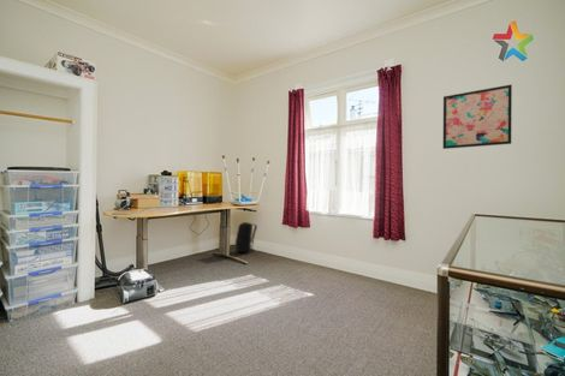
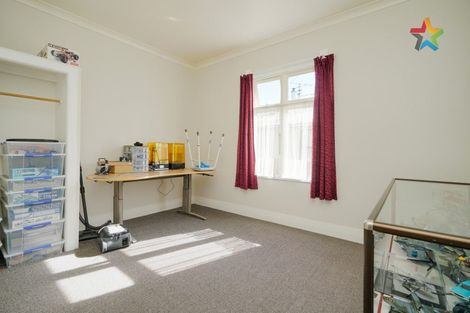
- wall art [442,84,513,150]
- backpack [234,221,258,253]
